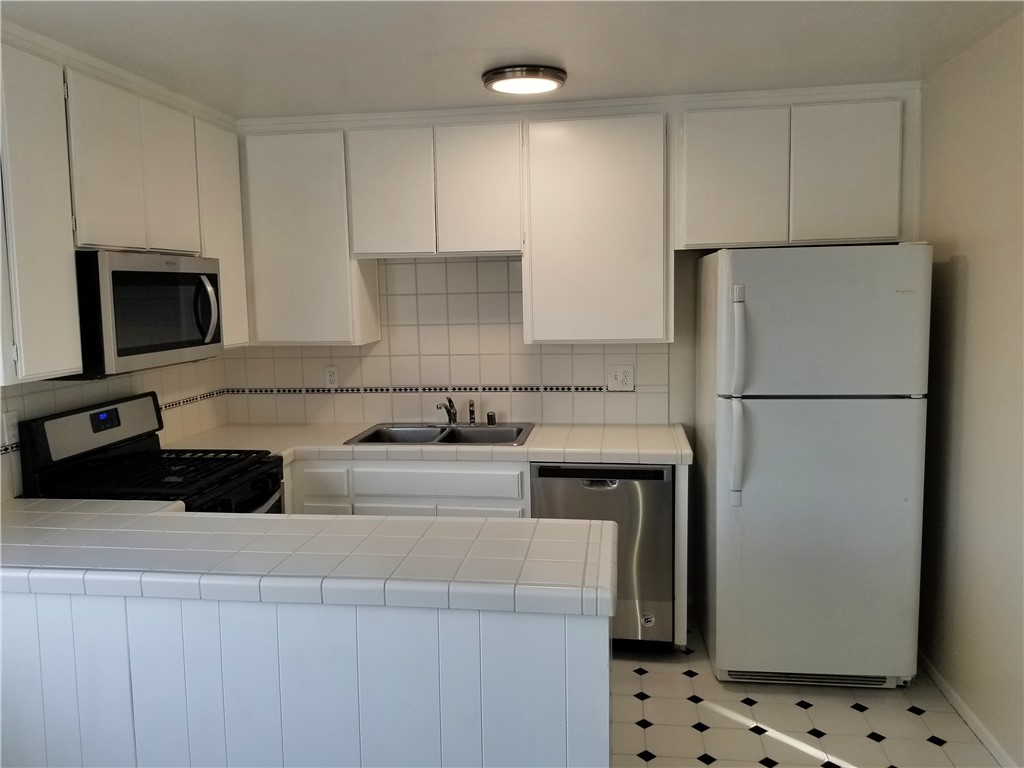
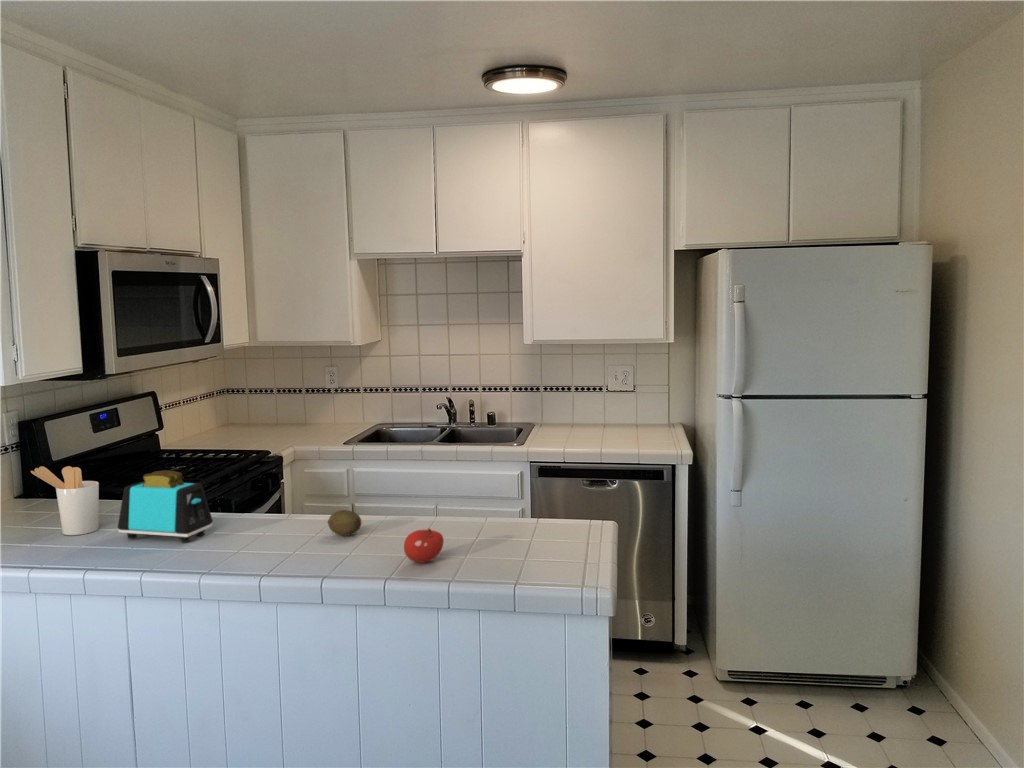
+ fruit [403,528,445,564]
+ toaster [117,469,214,544]
+ utensil holder [30,465,100,536]
+ fruit [326,509,362,537]
